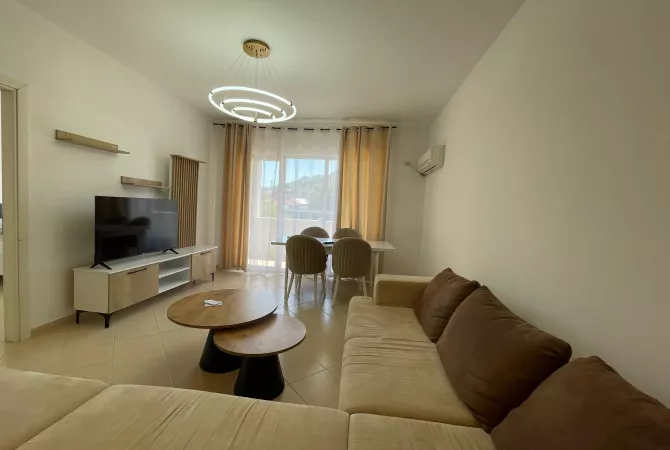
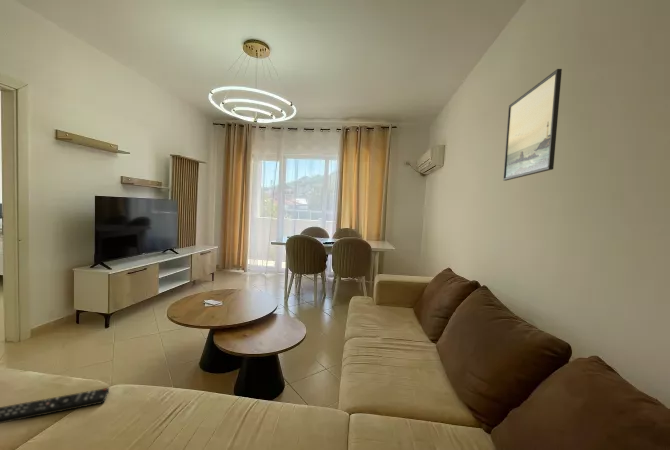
+ remote control [0,387,110,424]
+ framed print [502,68,563,182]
